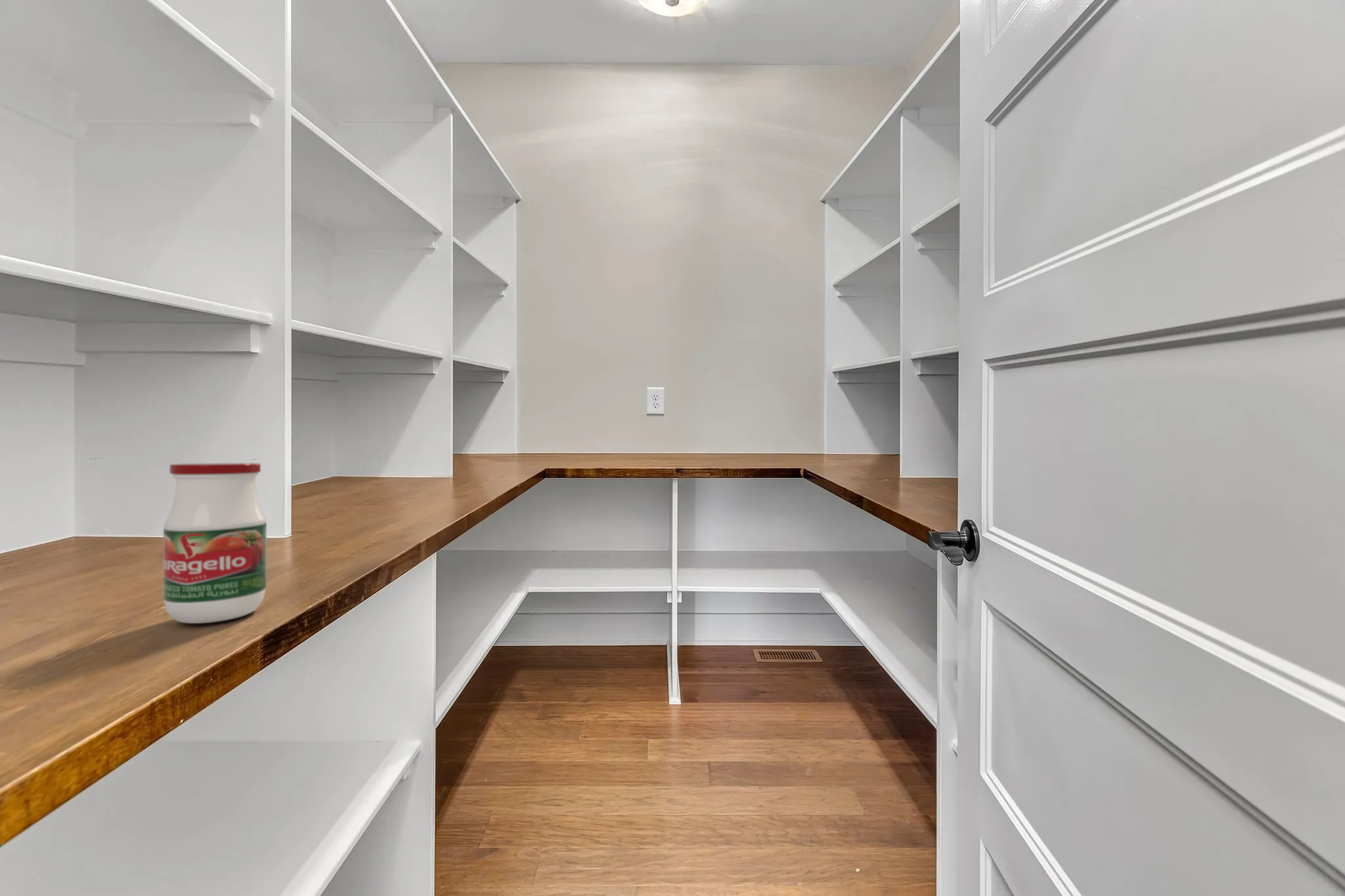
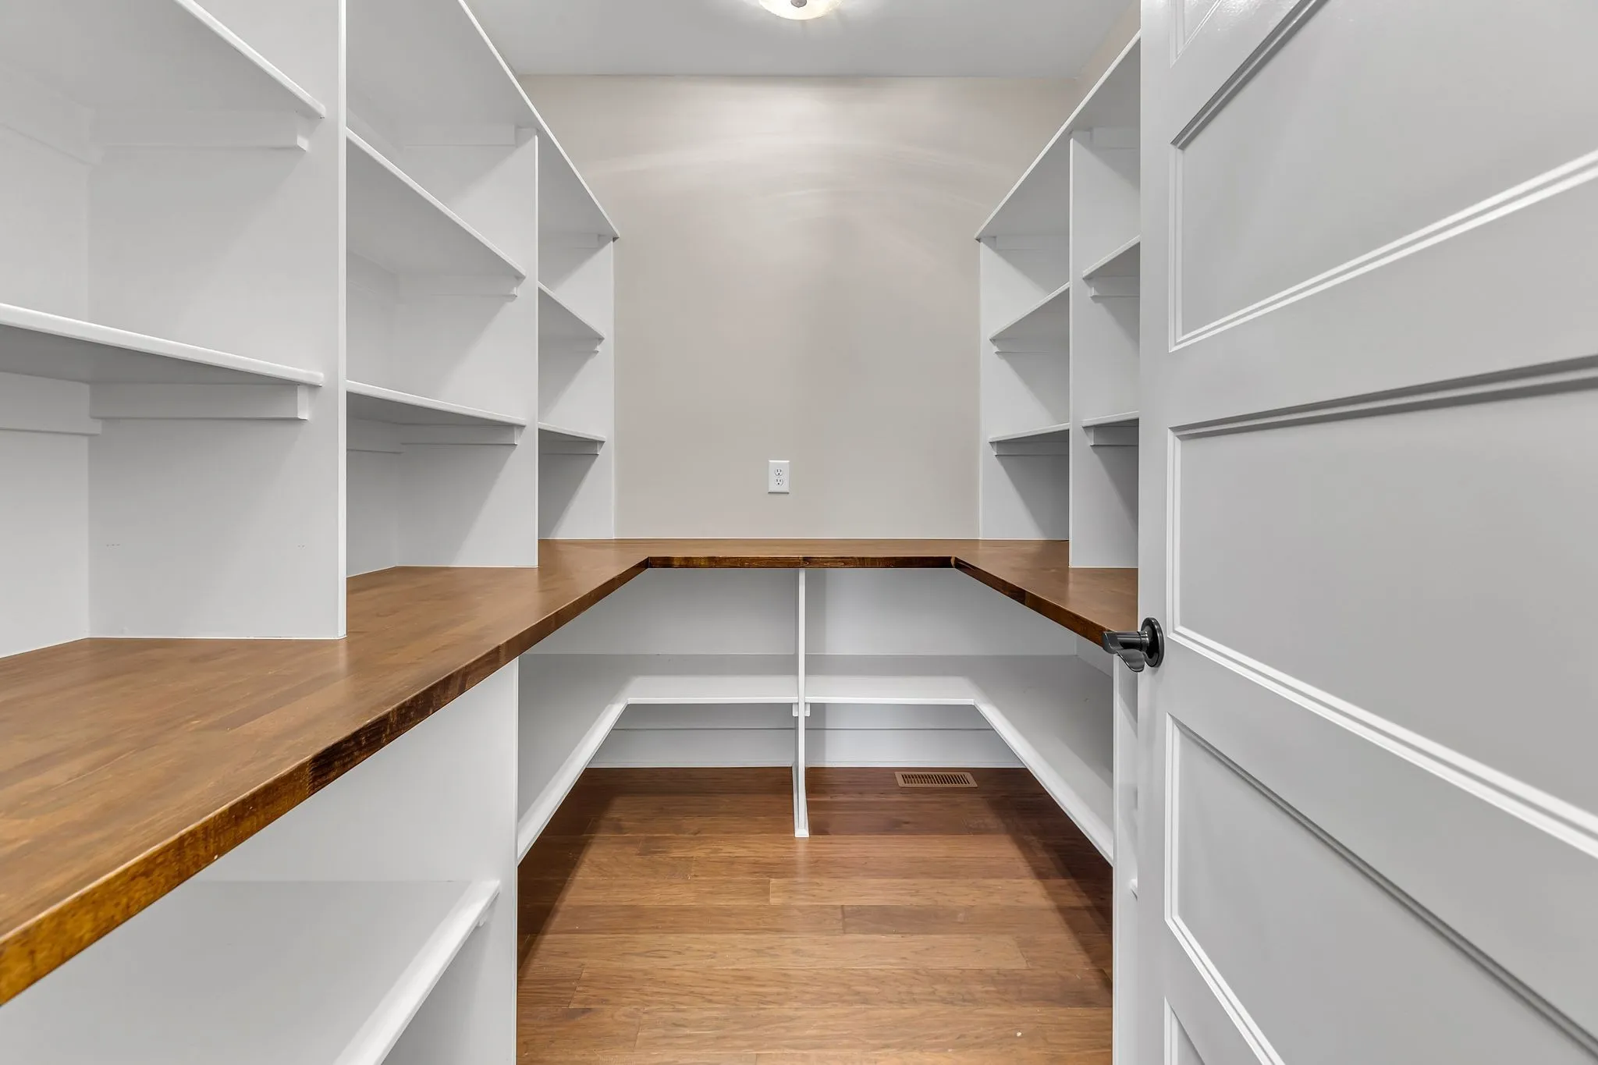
- jar [163,462,267,624]
